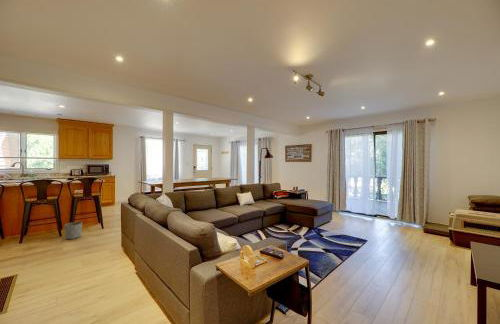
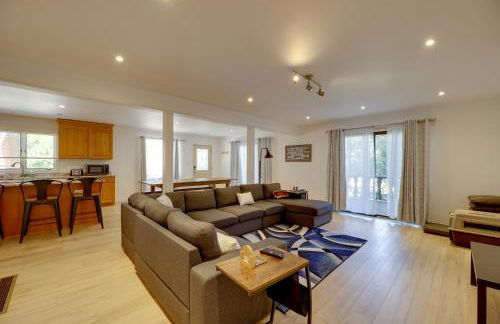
- planter [64,221,83,240]
